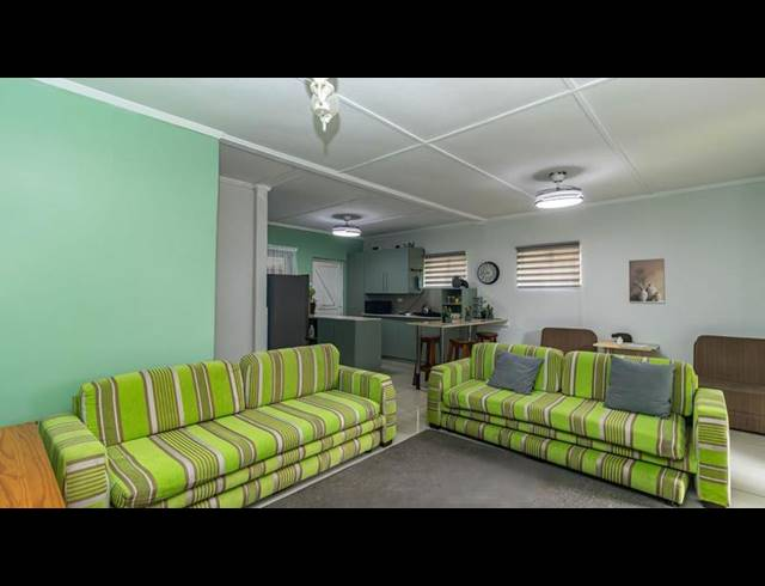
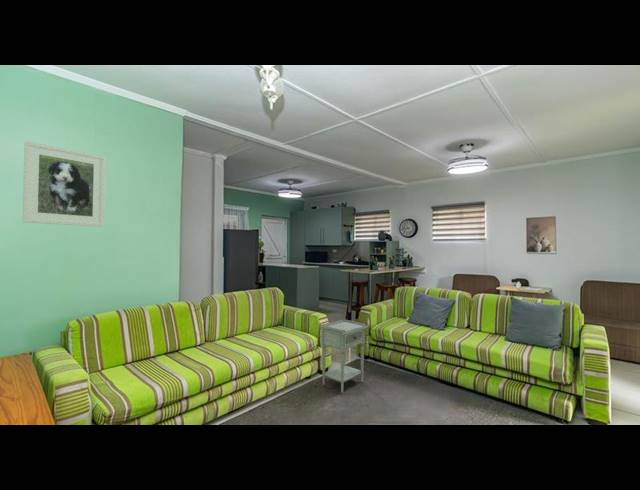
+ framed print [21,140,107,228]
+ nightstand [319,319,368,394]
